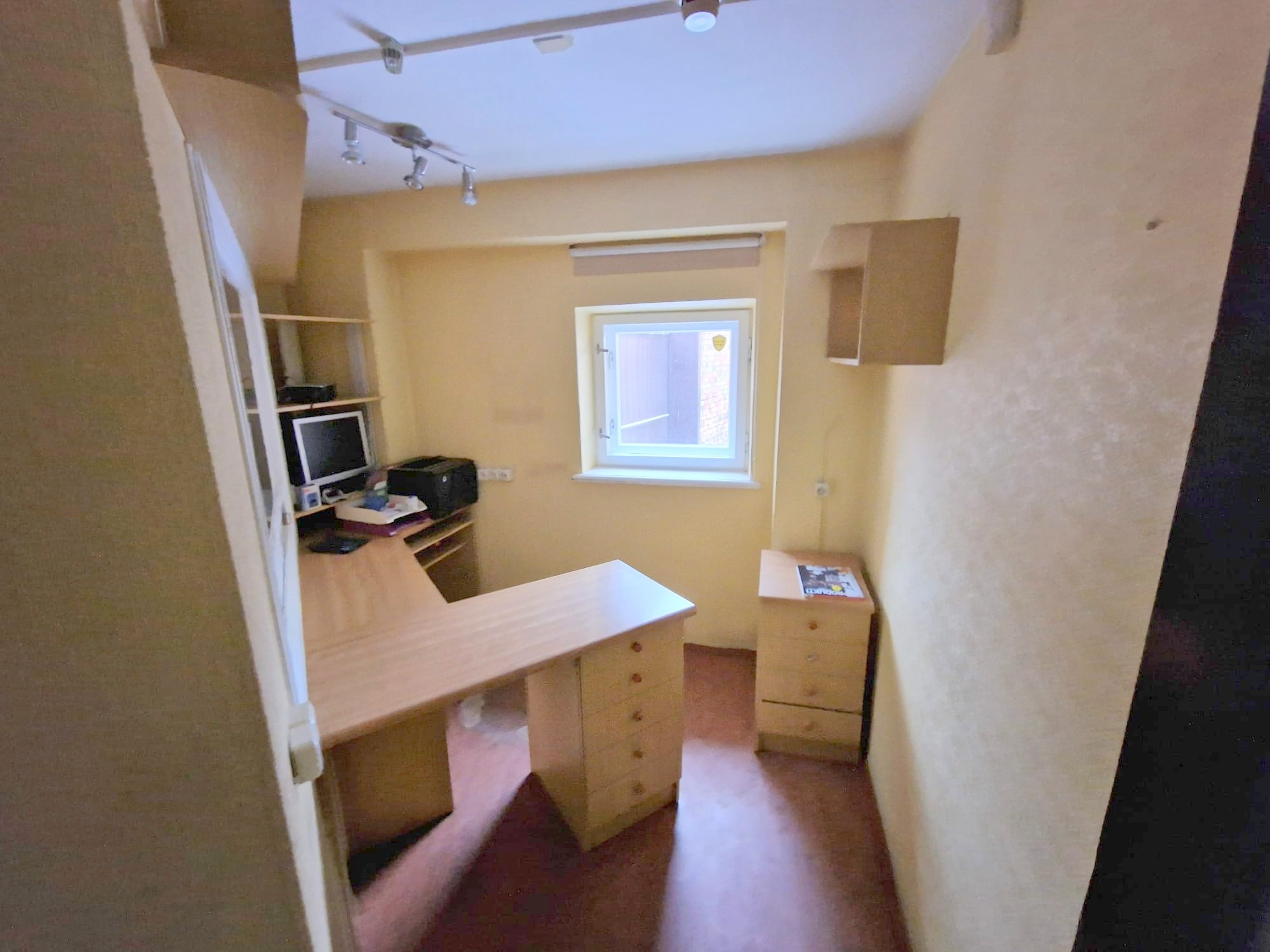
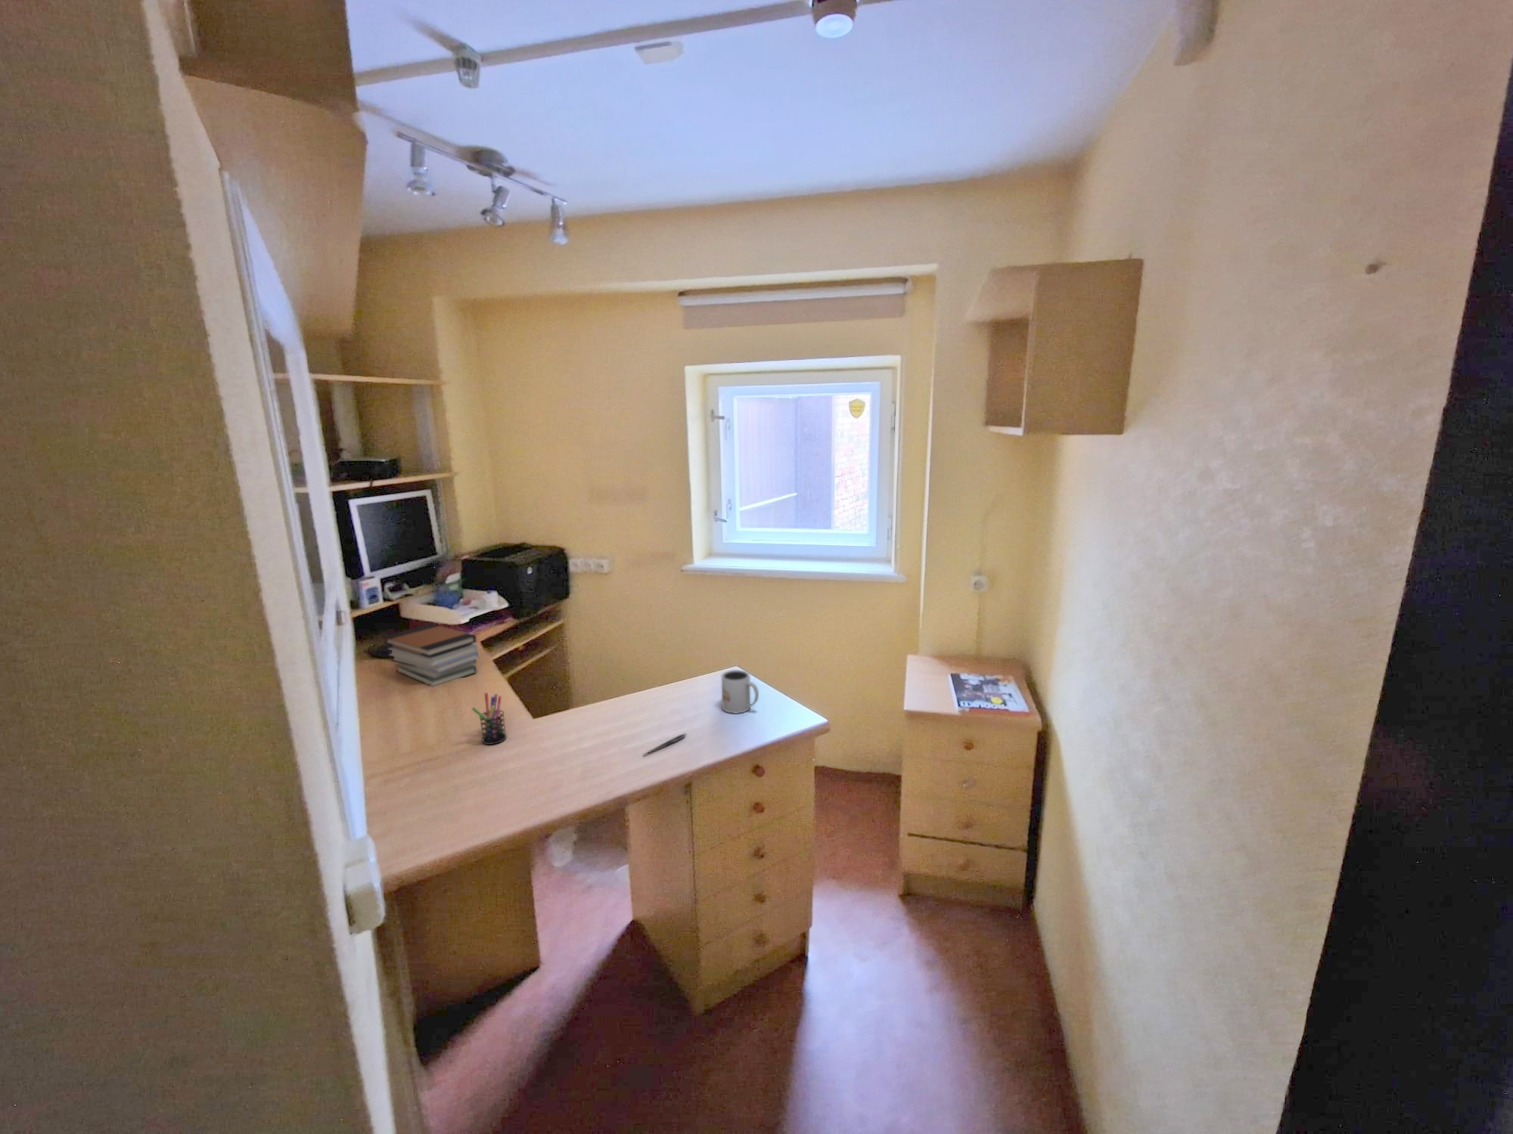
+ mug [721,669,760,715]
+ pen [642,733,687,756]
+ pen holder [472,692,508,746]
+ book stack [382,623,480,687]
